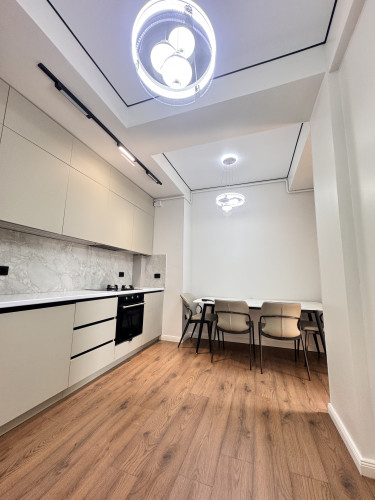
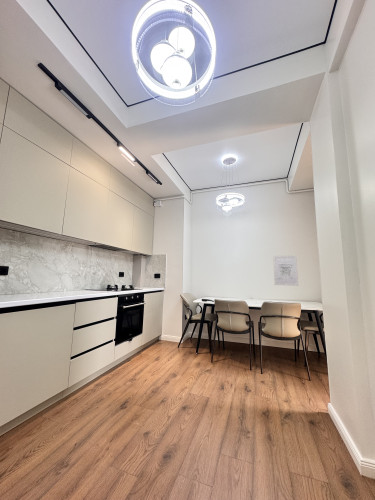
+ wall art [272,254,299,287]
